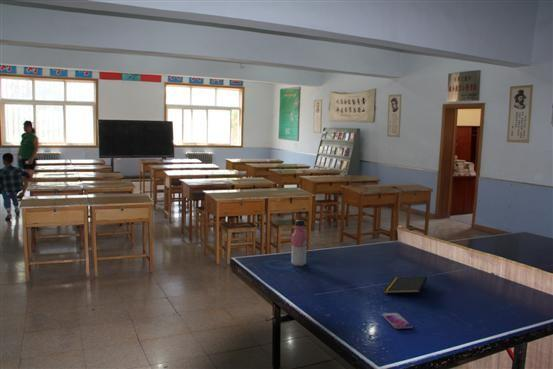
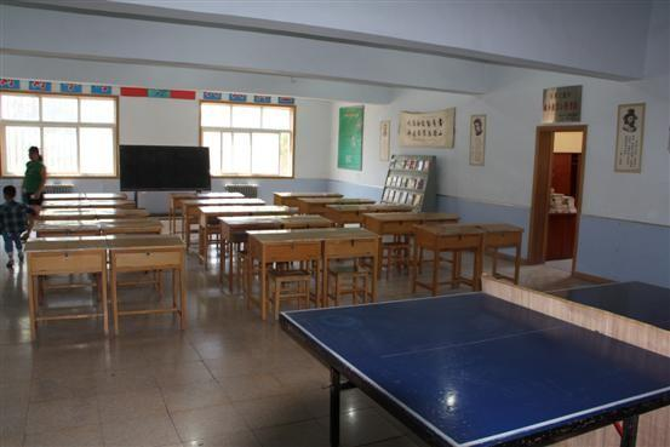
- water bottle [290,219,308,267]
- notepad [382,275,428,294]
- smartphone [381,312,413,330]
